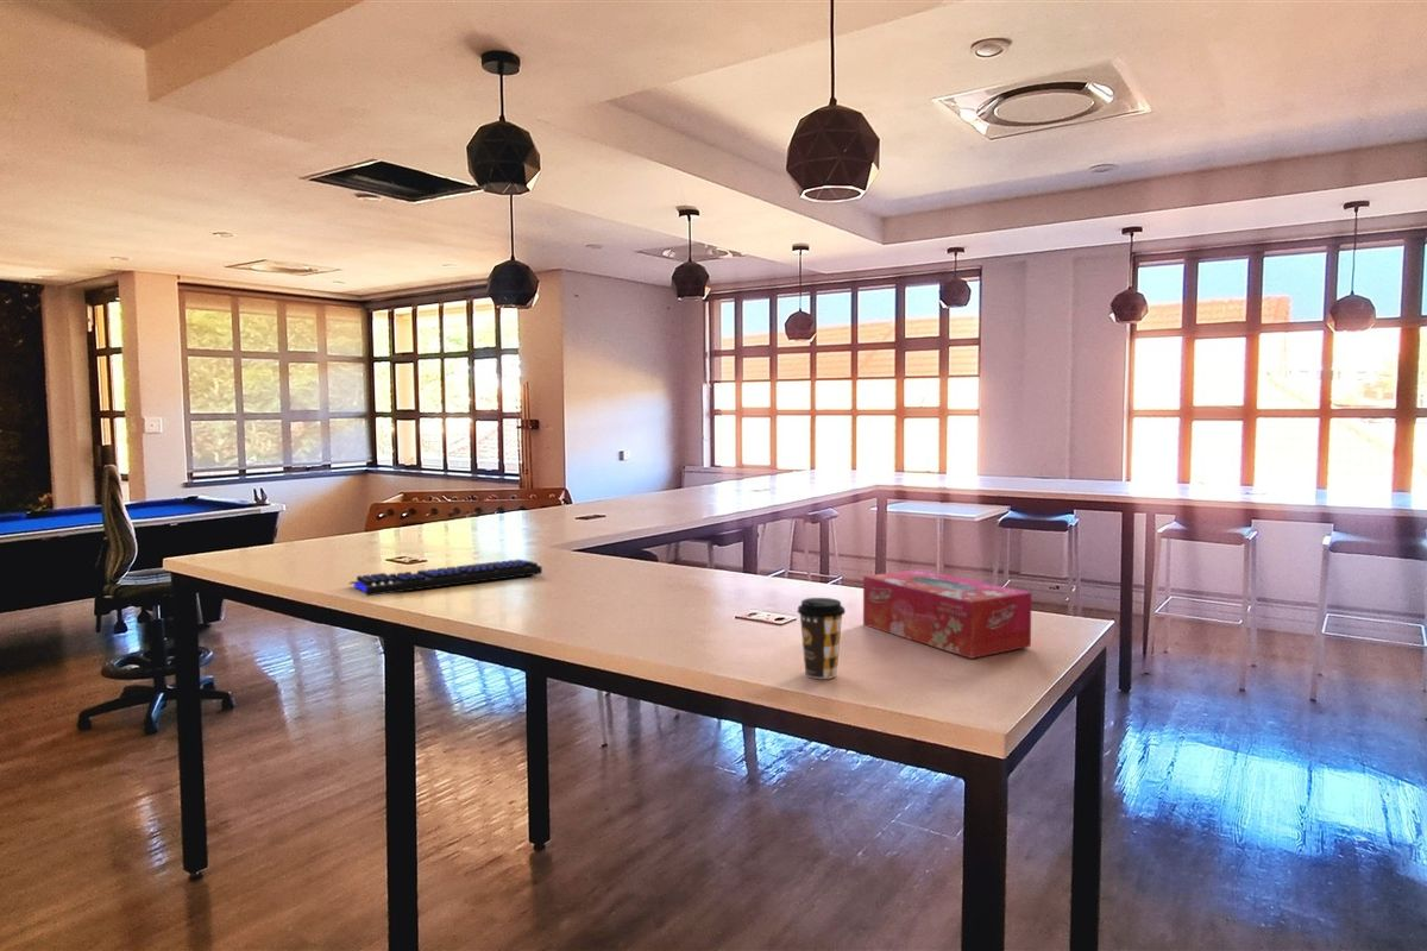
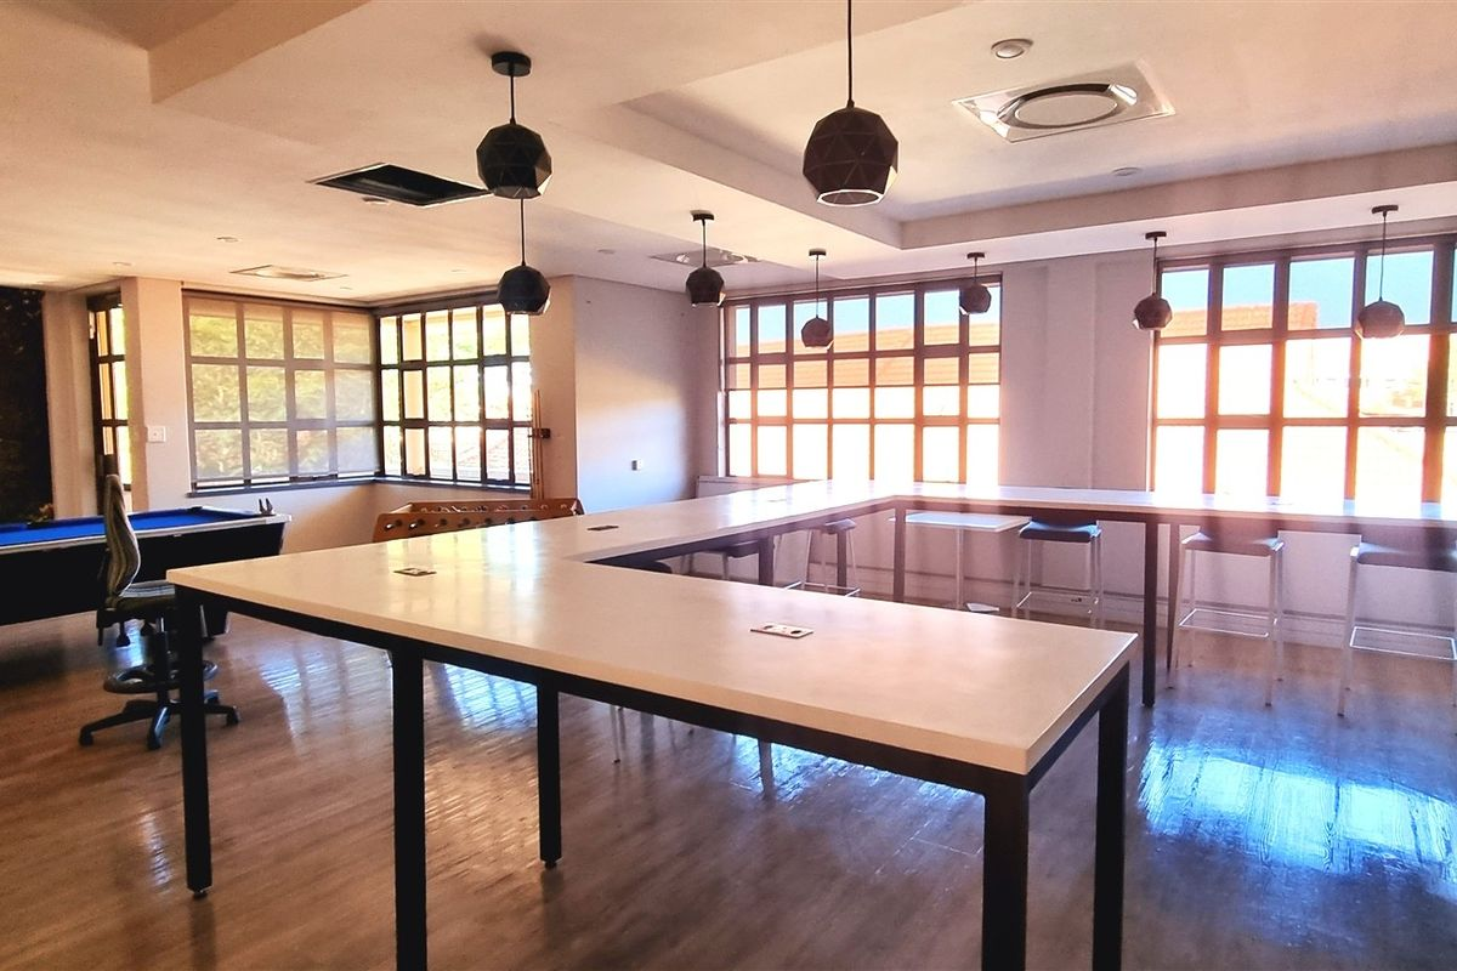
- coffee cup [797,597,847,680]
- tissue box [862,568,1032,660]
- keyboard [348,558,543,597]
